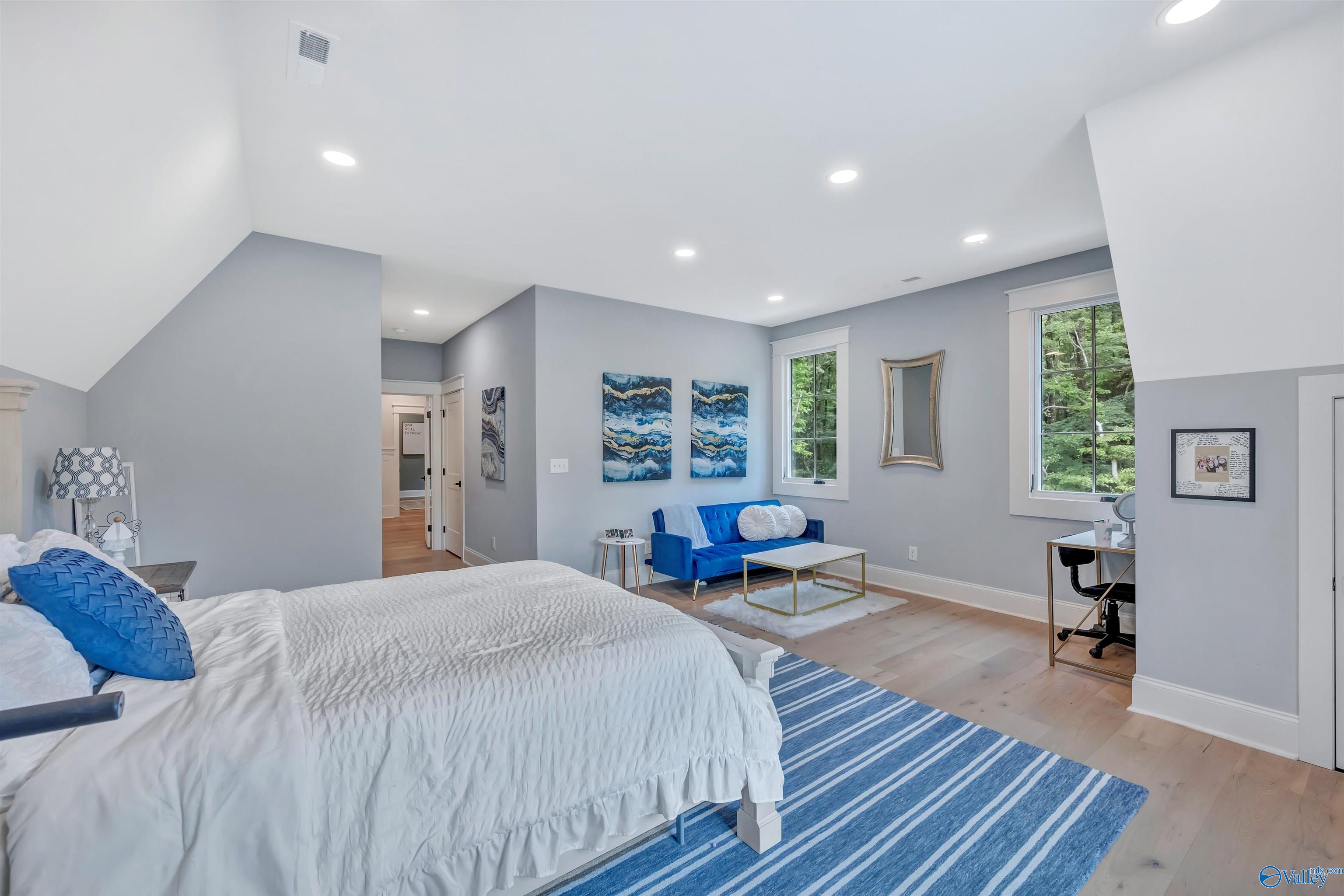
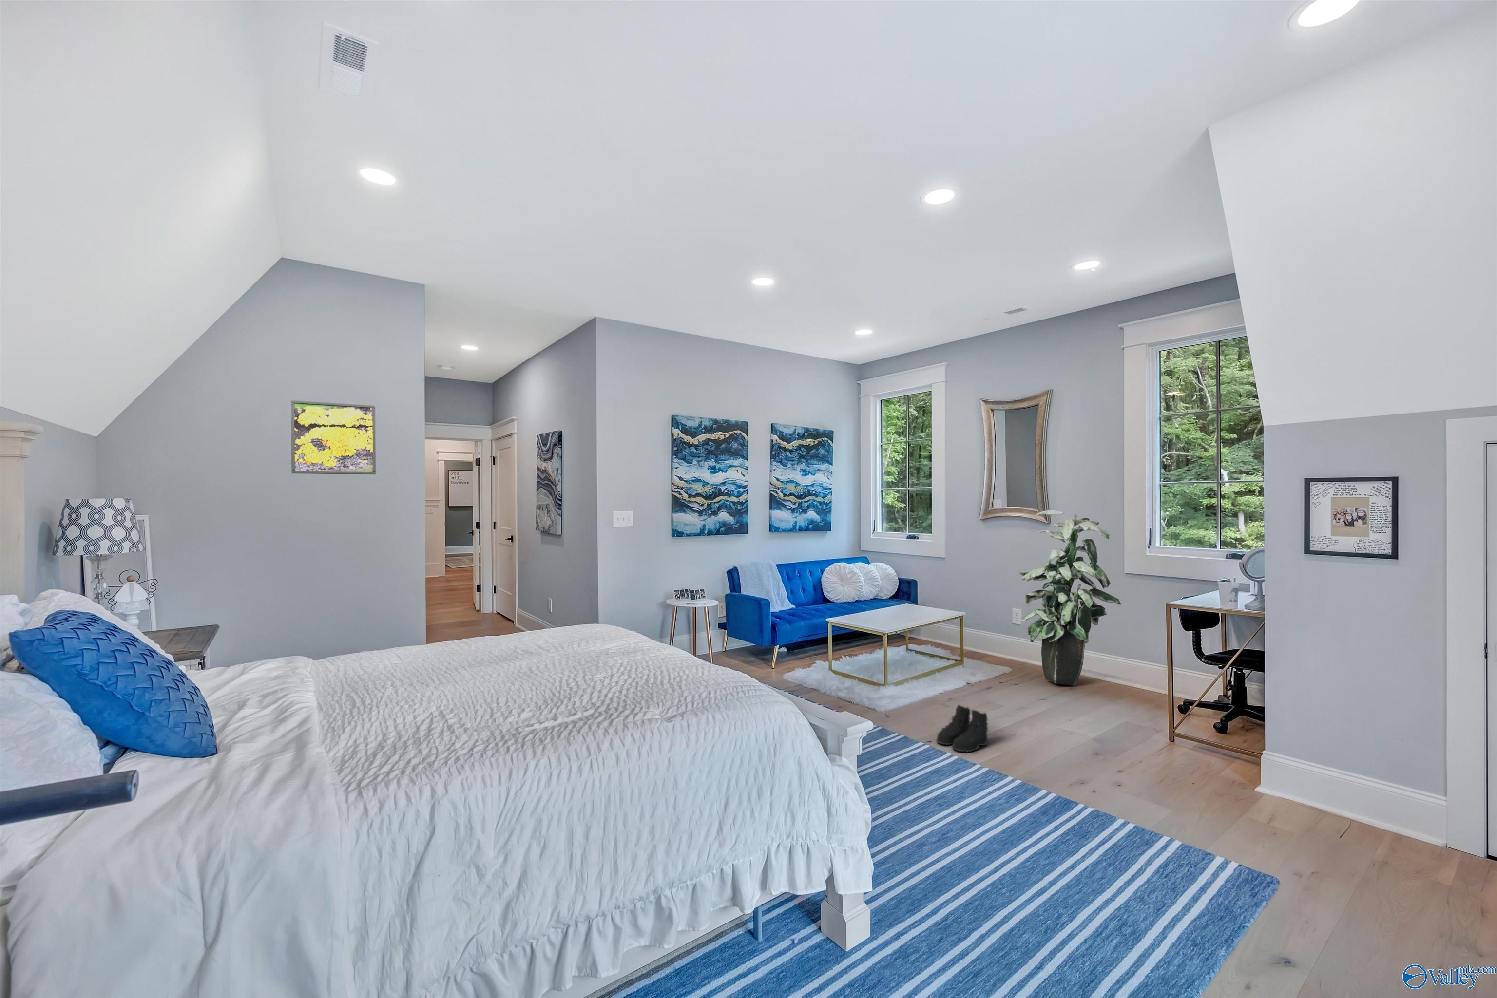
+ boots [936,704,989,753]
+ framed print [291,400,376,474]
+ indoor plant [1018,510,1122,686]
